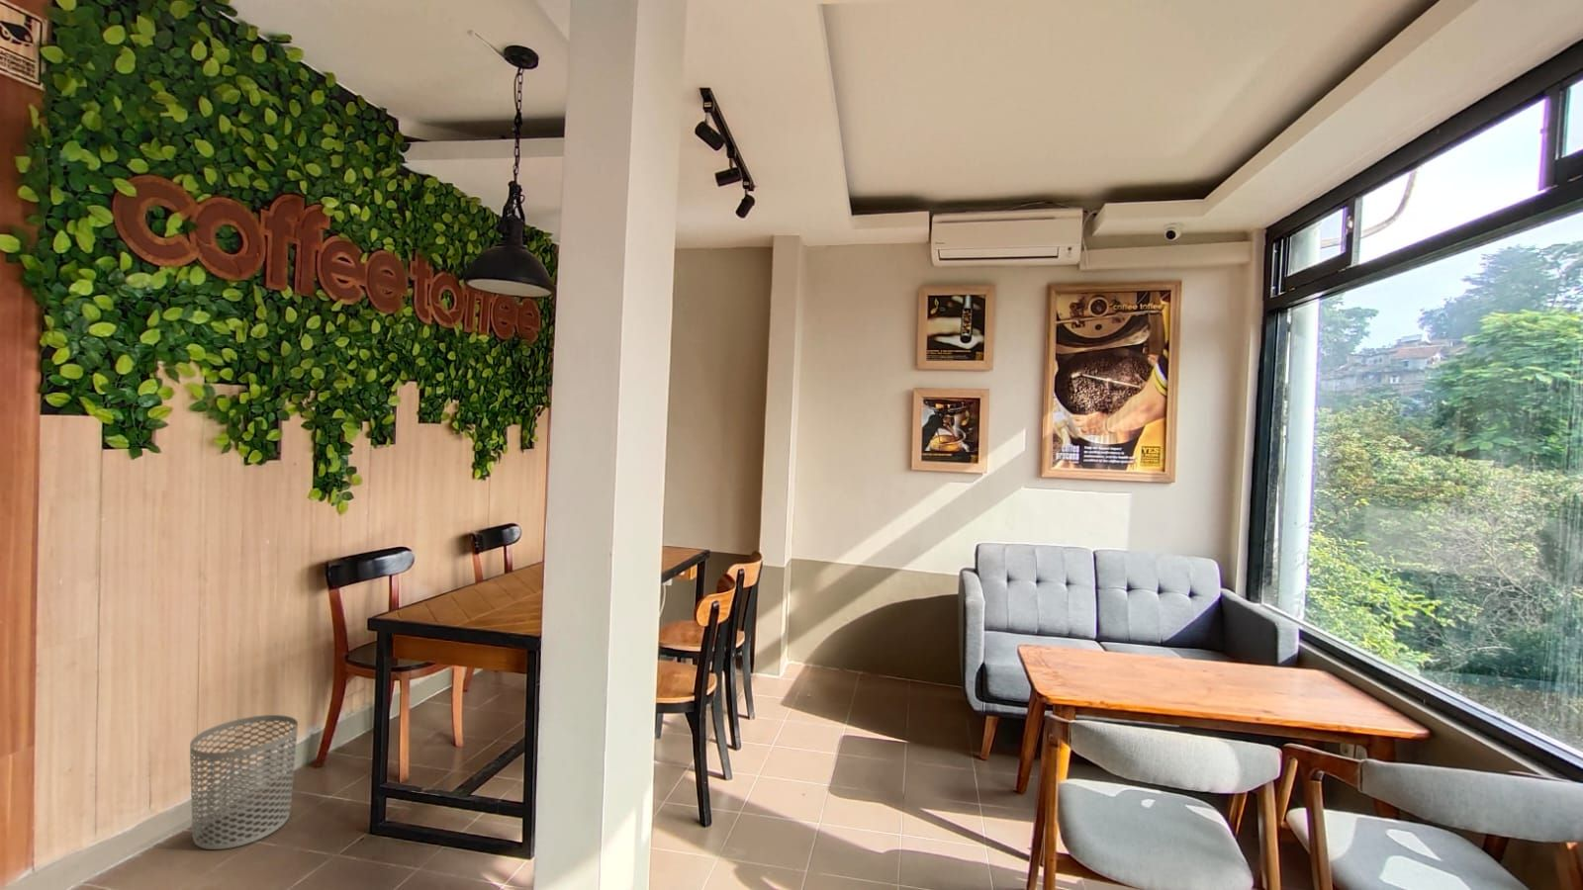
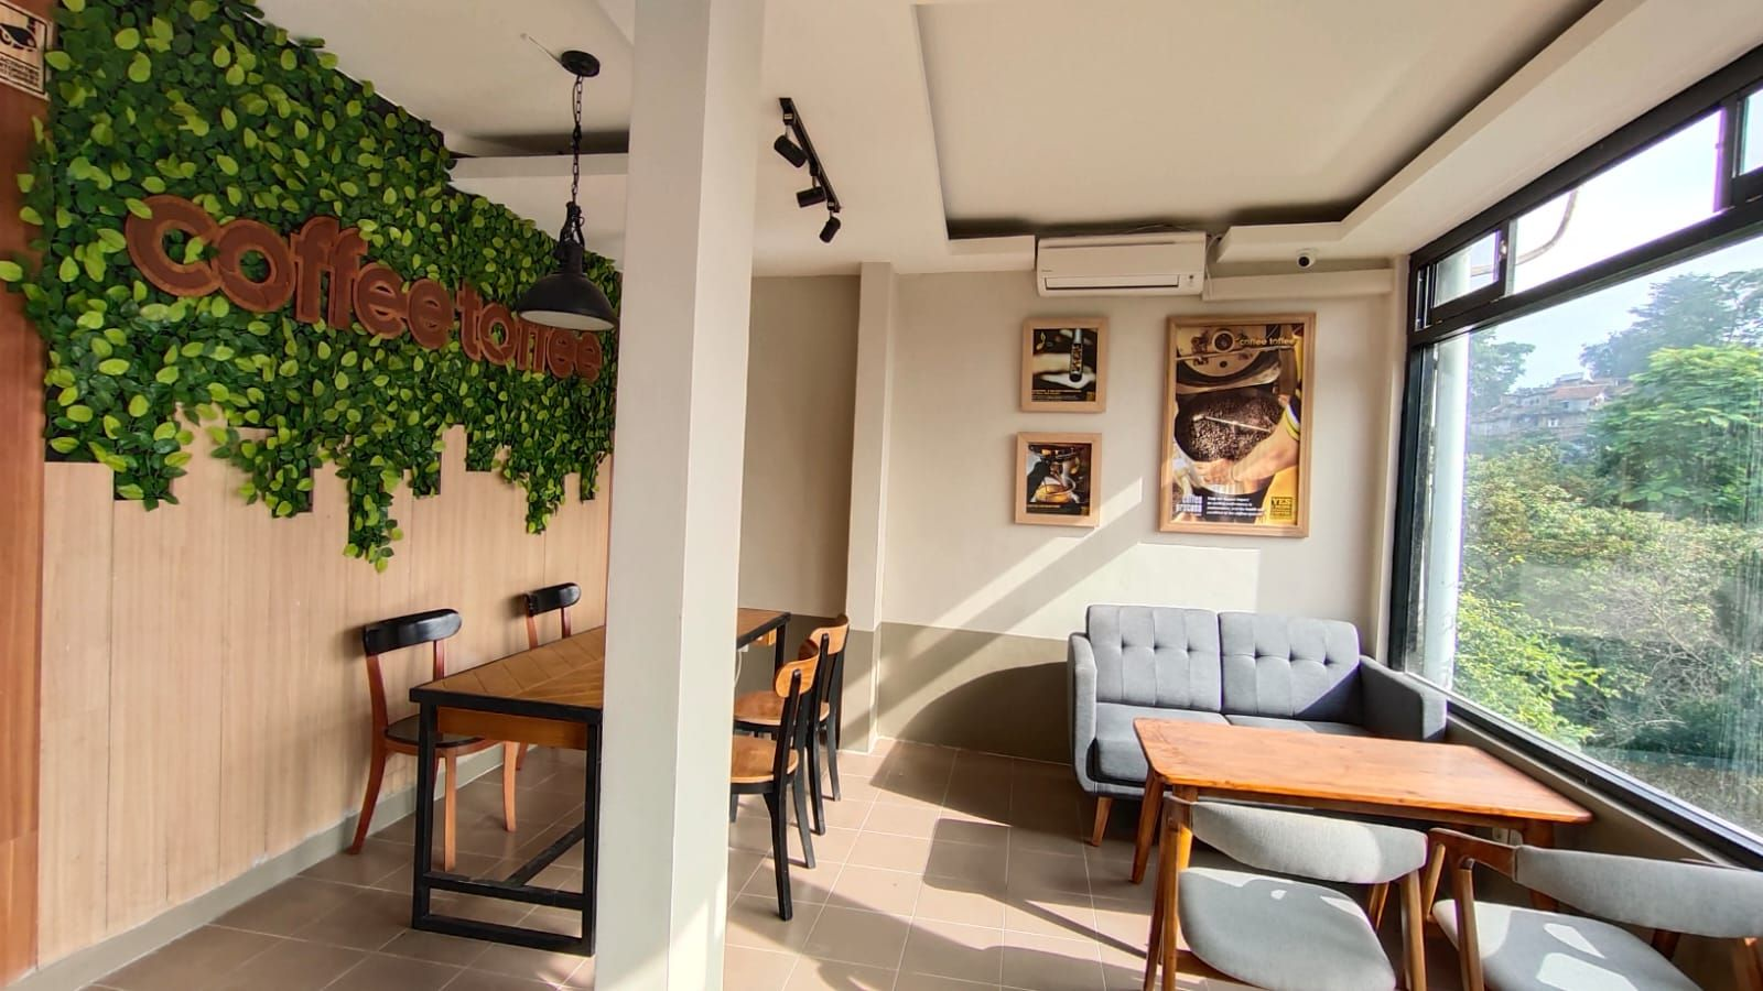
- waste bin [189,714,299,851]
